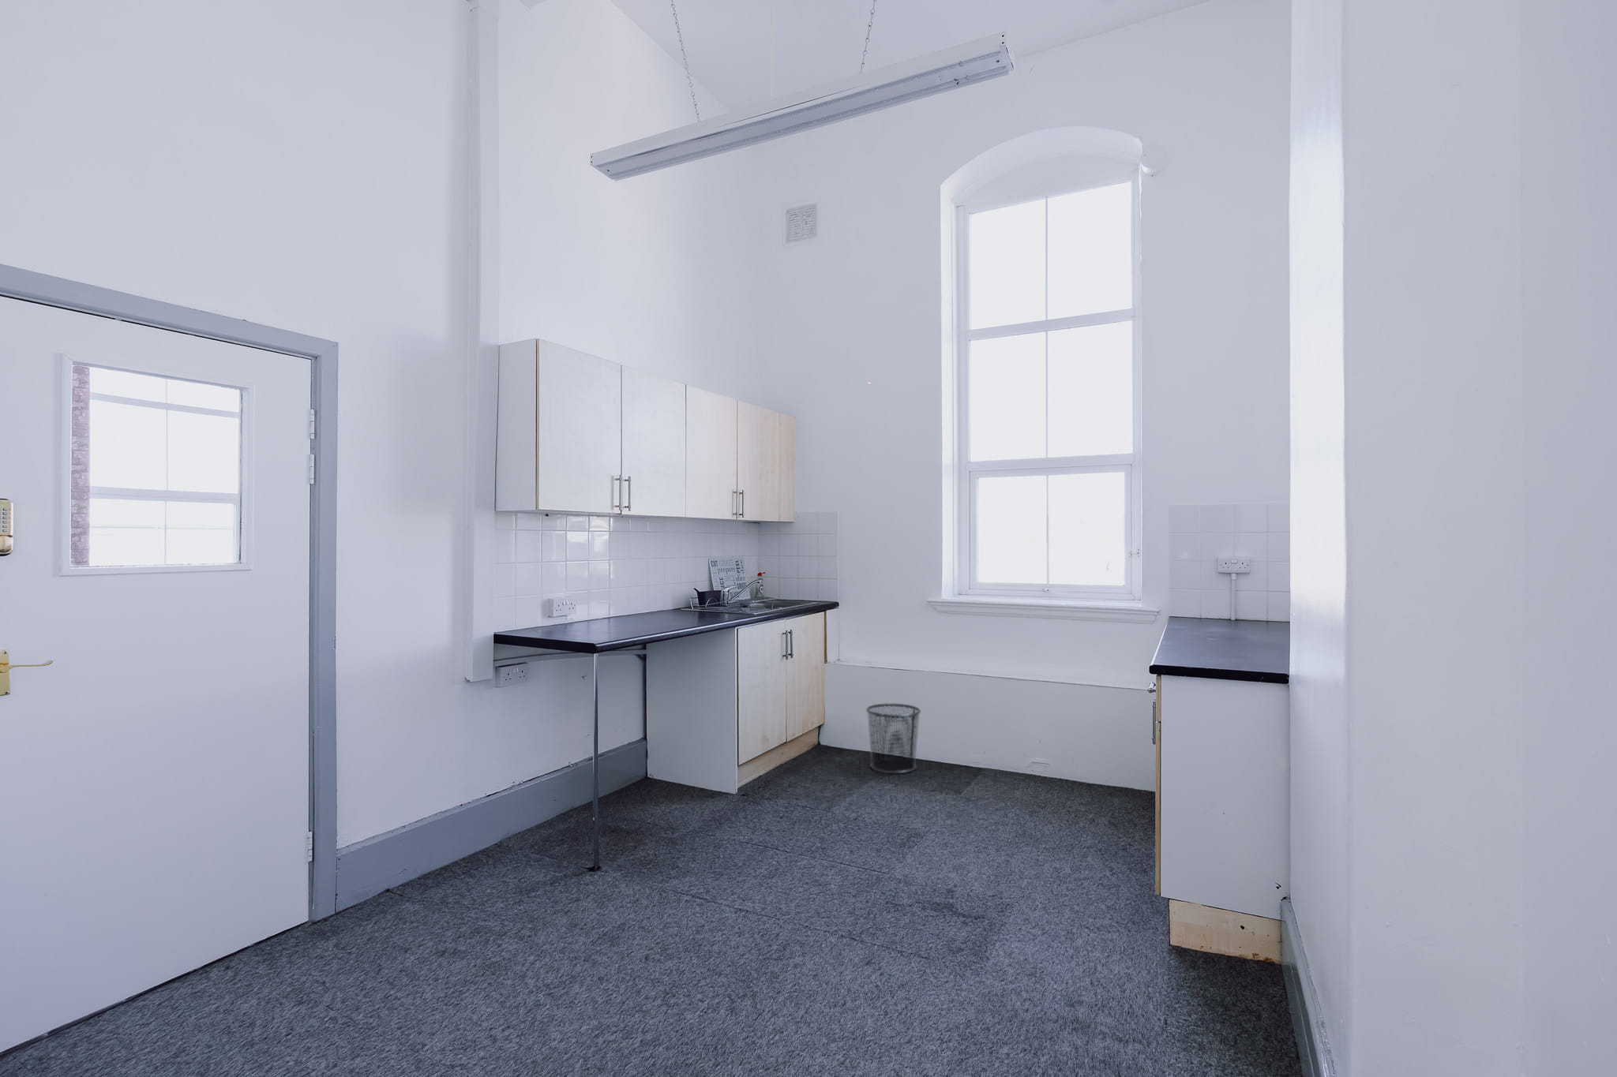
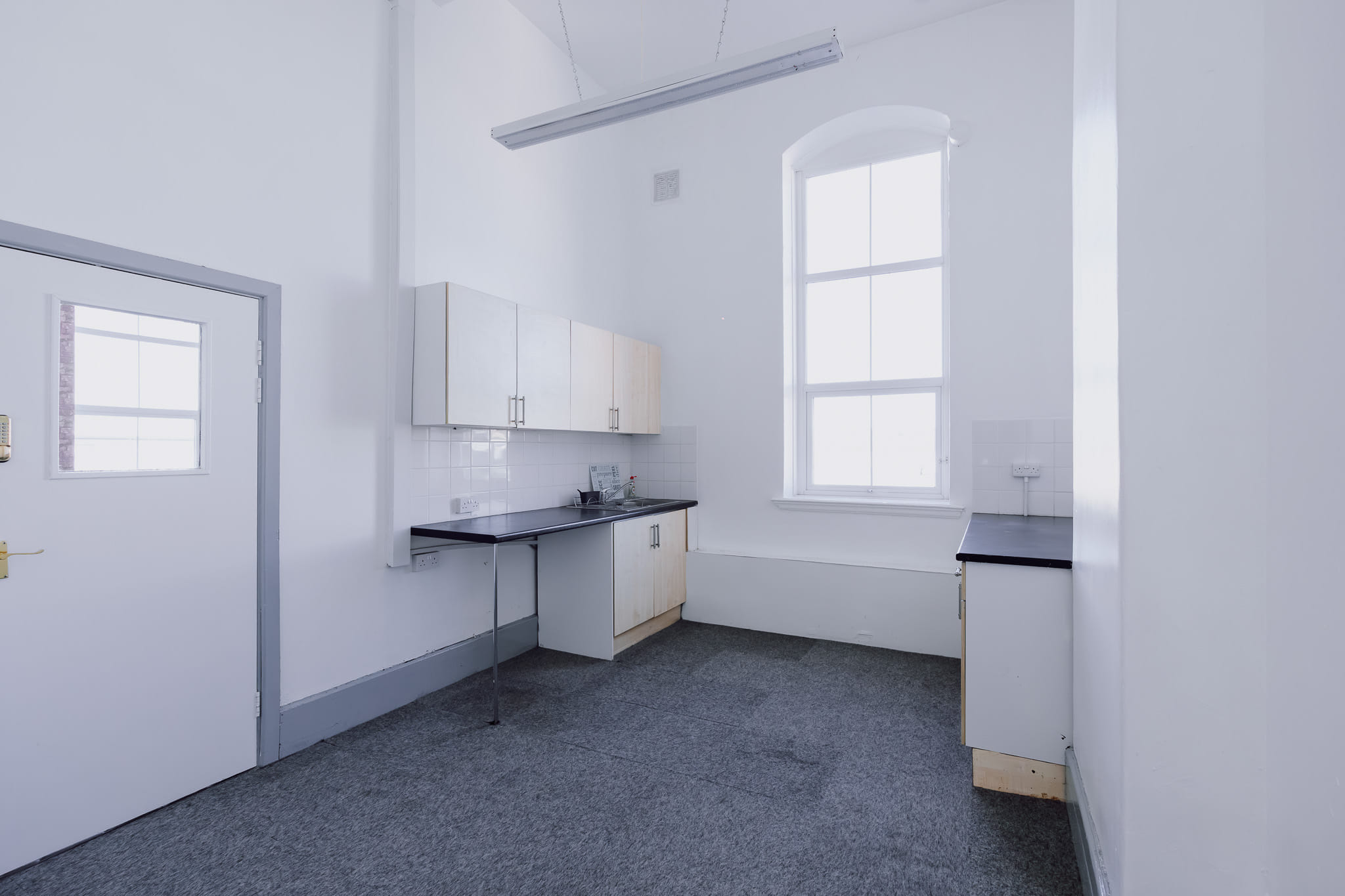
- waste bin [866,703,921,775]
